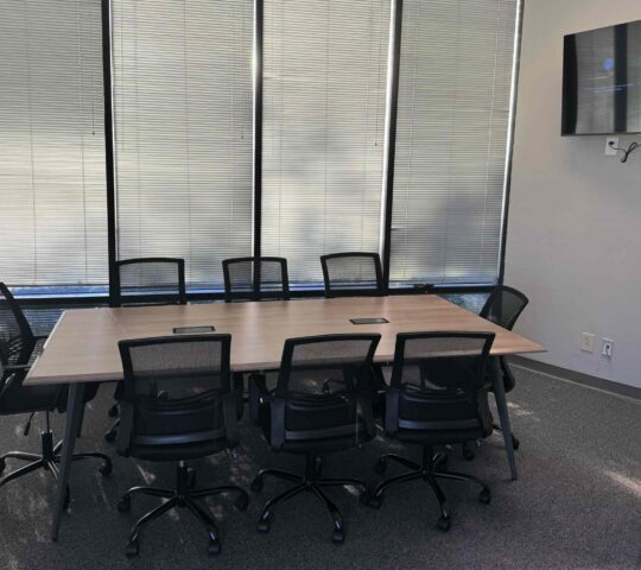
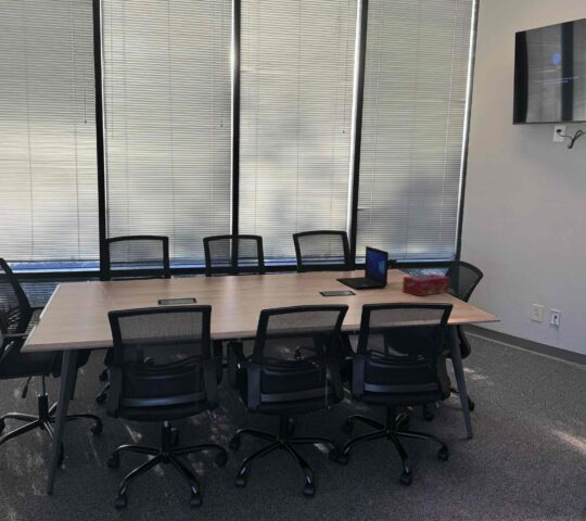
+ laptop [335,245,390,290]
+ tissue box [402,272,451,297]
